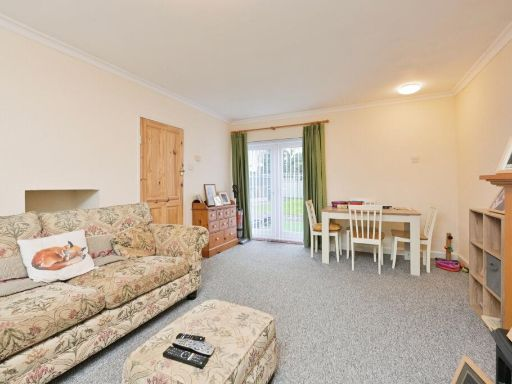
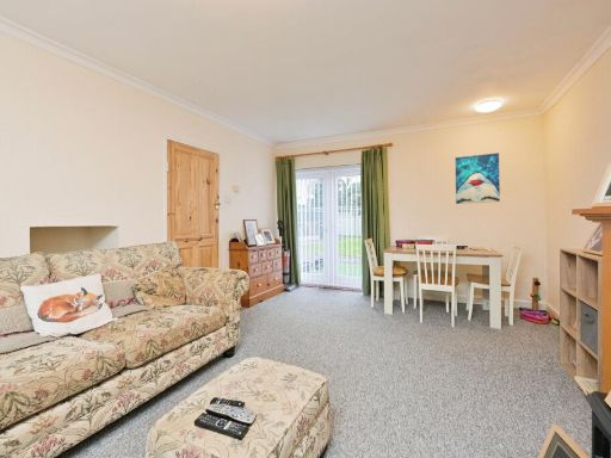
+ wall art [455,151,501,205]
